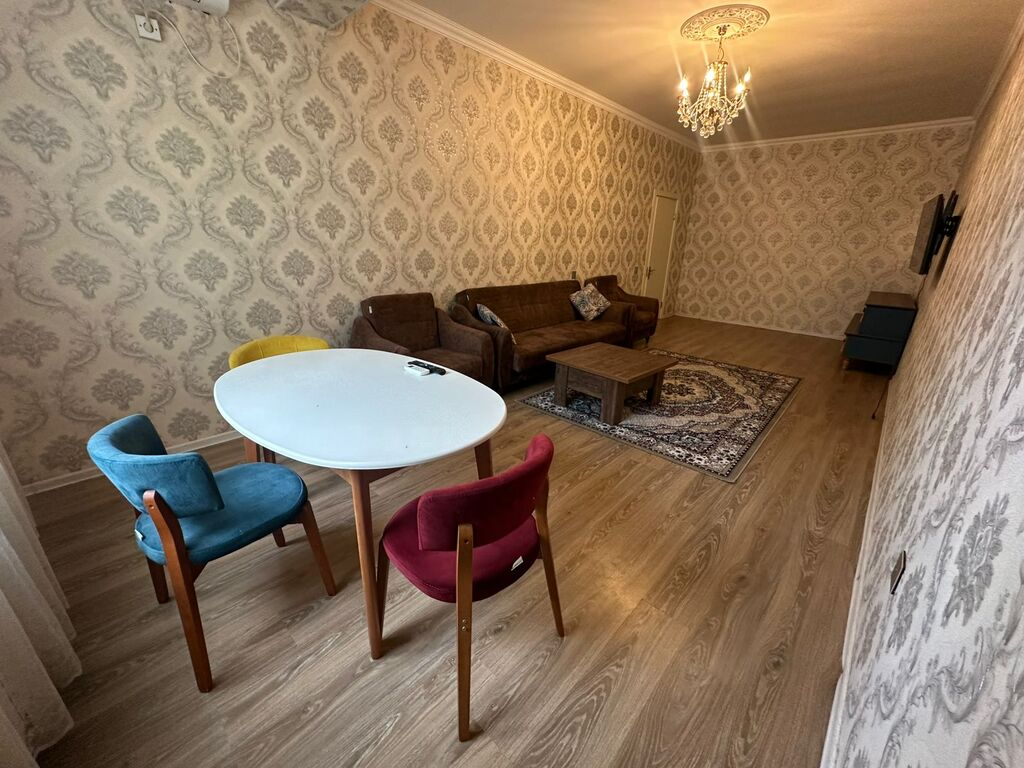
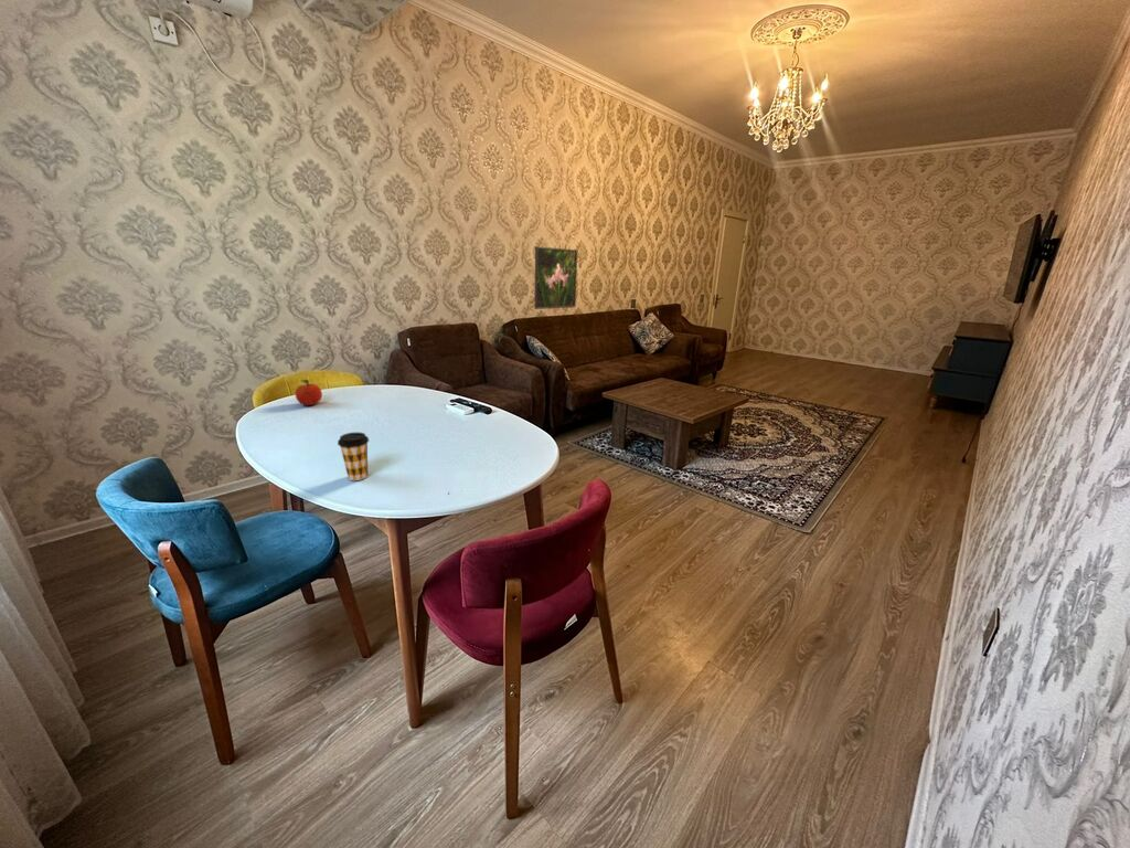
+ coffee cup [337,431,370,481]
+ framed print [533,245,578,310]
+ fruit [295,379,323,406]
